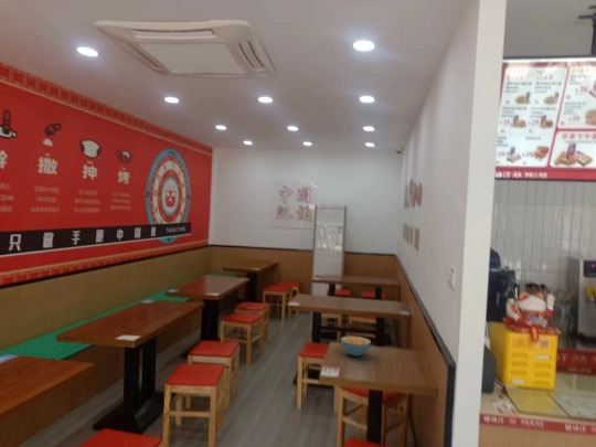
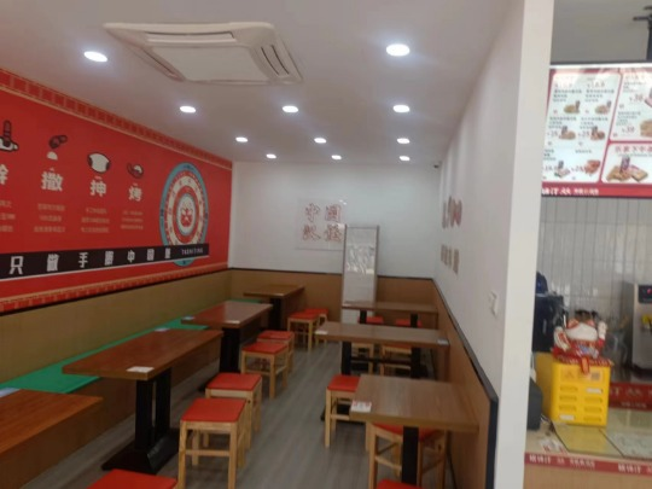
- cereal bowl [340,336,372,358]
